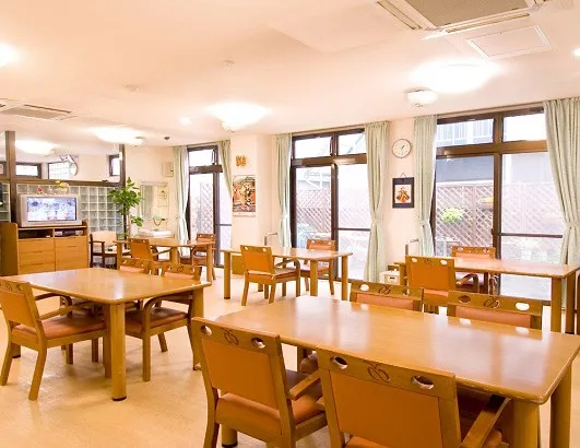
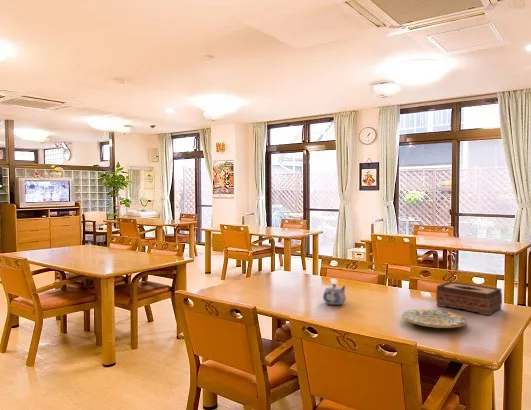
+ plate [400,308,468,329]
+ teapot [322,283,347,306]
+ tissue box [435,280,503,316]
